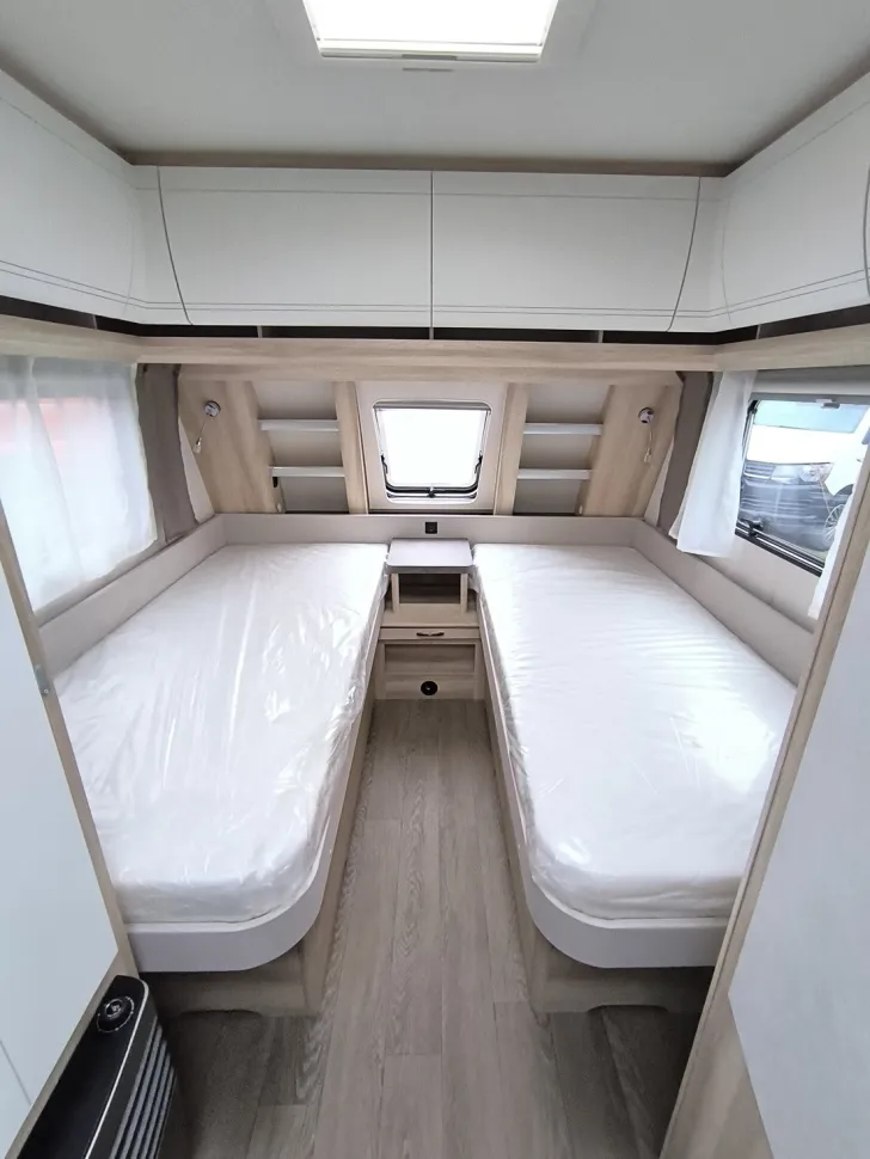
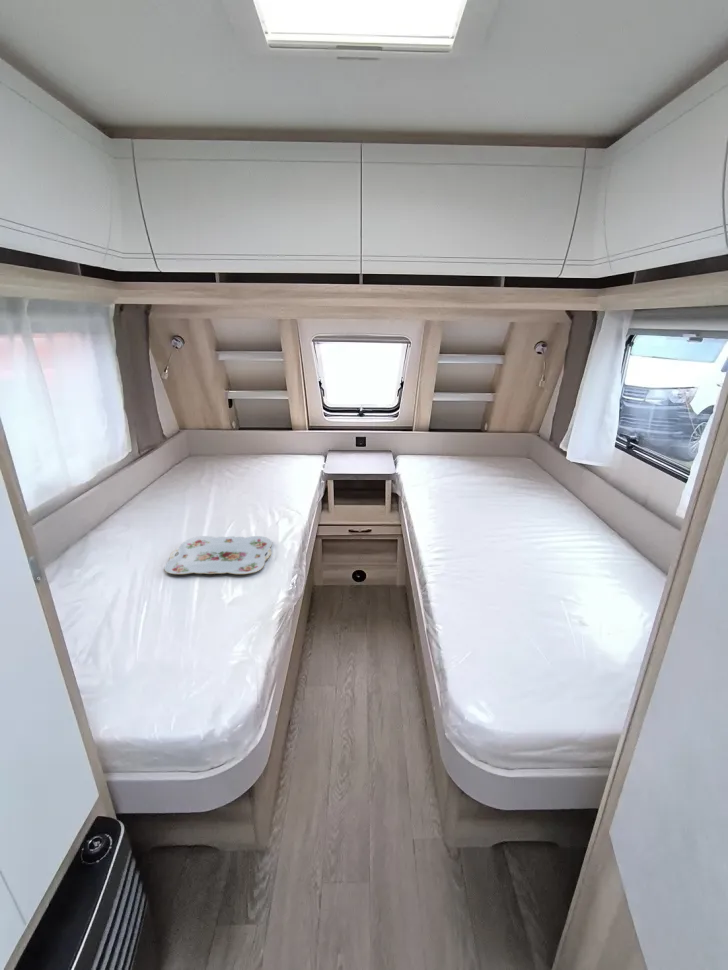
+ serving tray [163,535,273,575]
